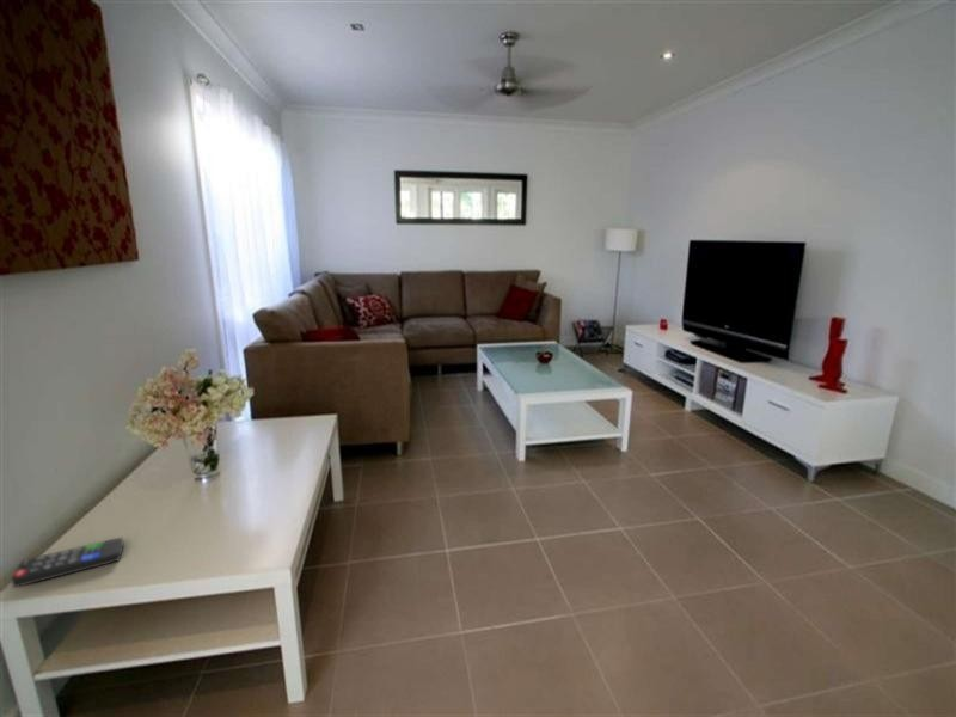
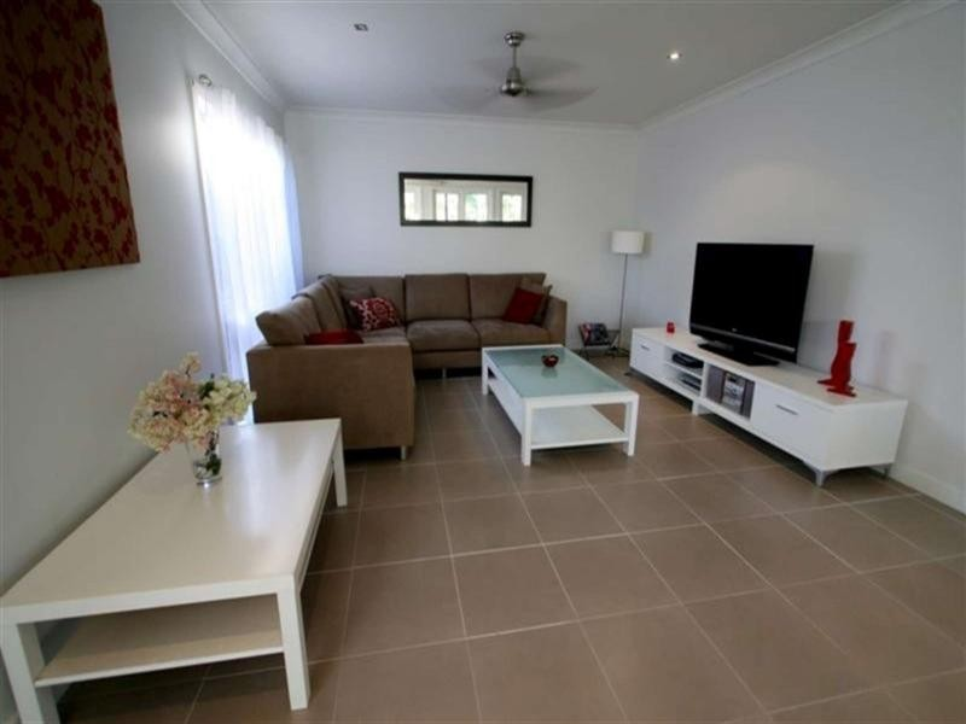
- remote control [11,537,125,588]
